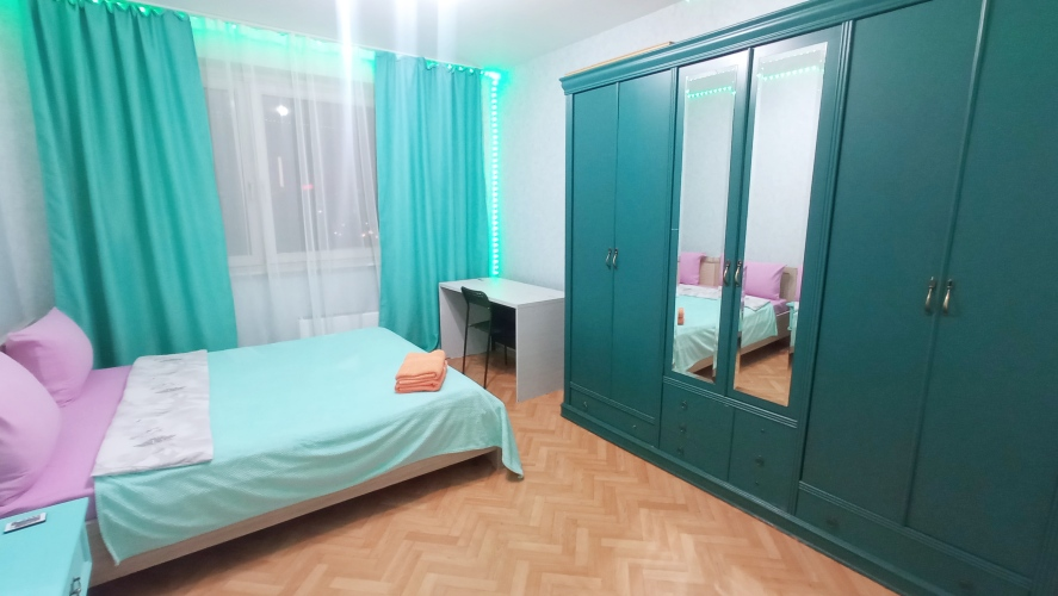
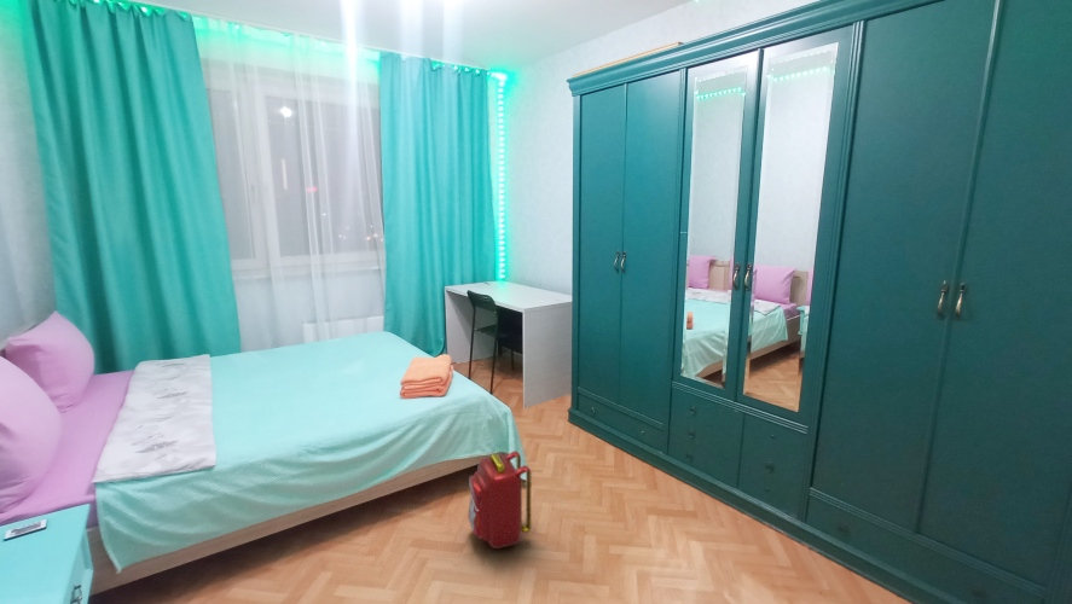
+ backpack [467,449,532,550]
